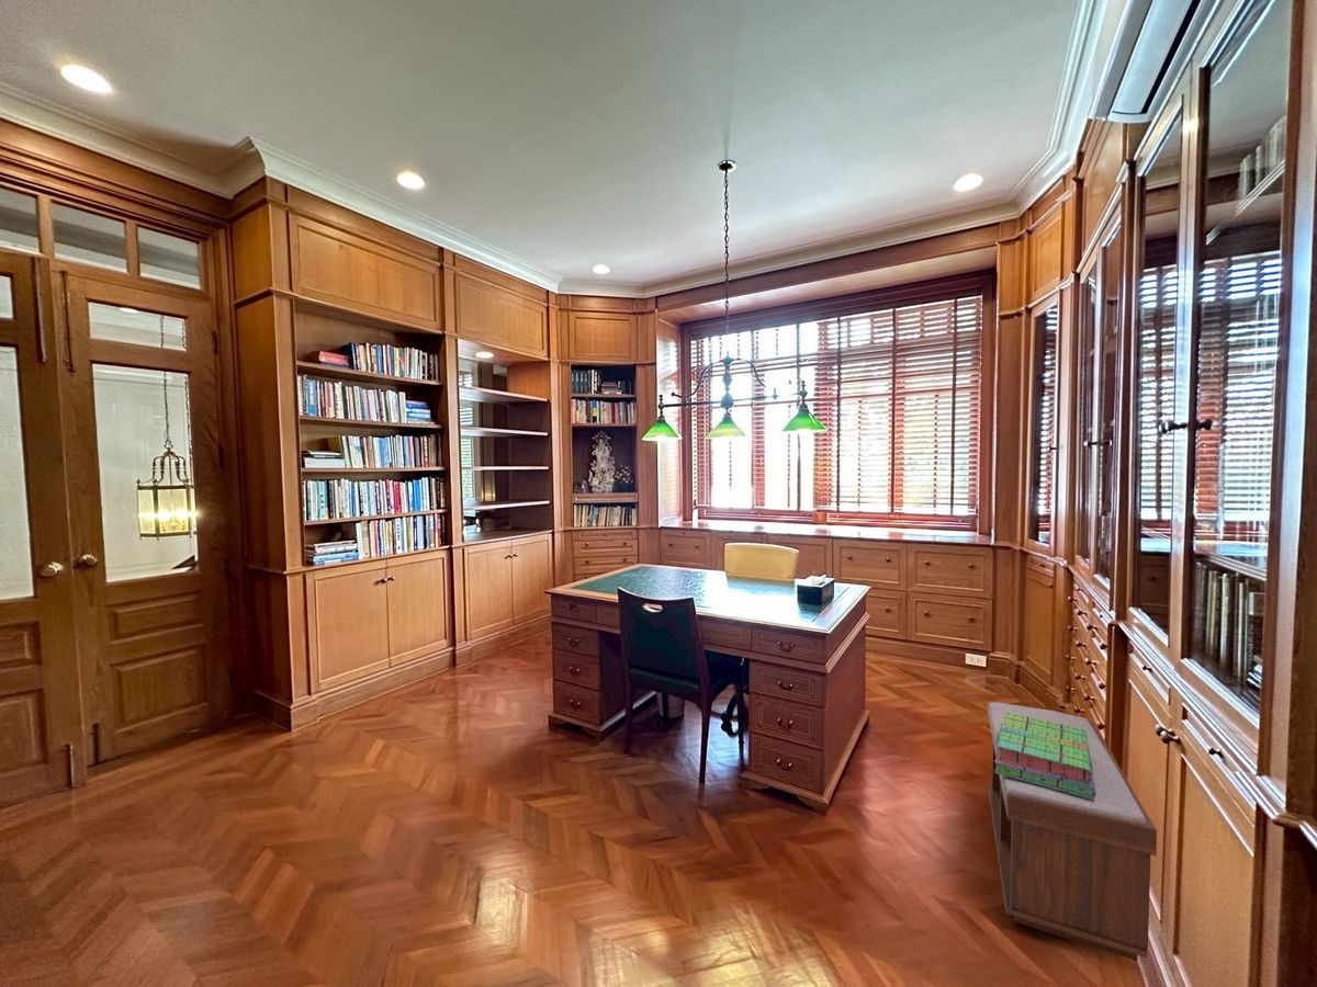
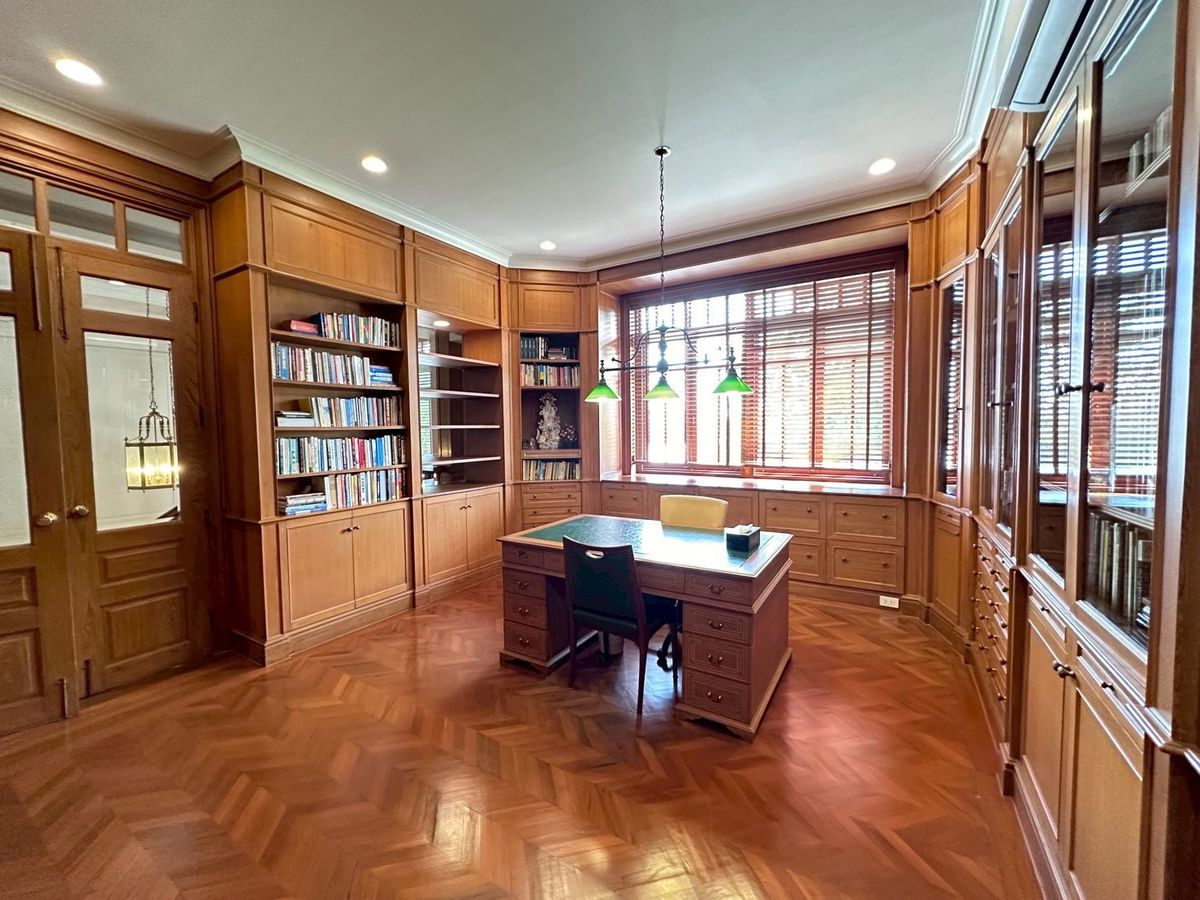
- bench [987,701,1158,962]
- stack of books [994,712,1096,799]
